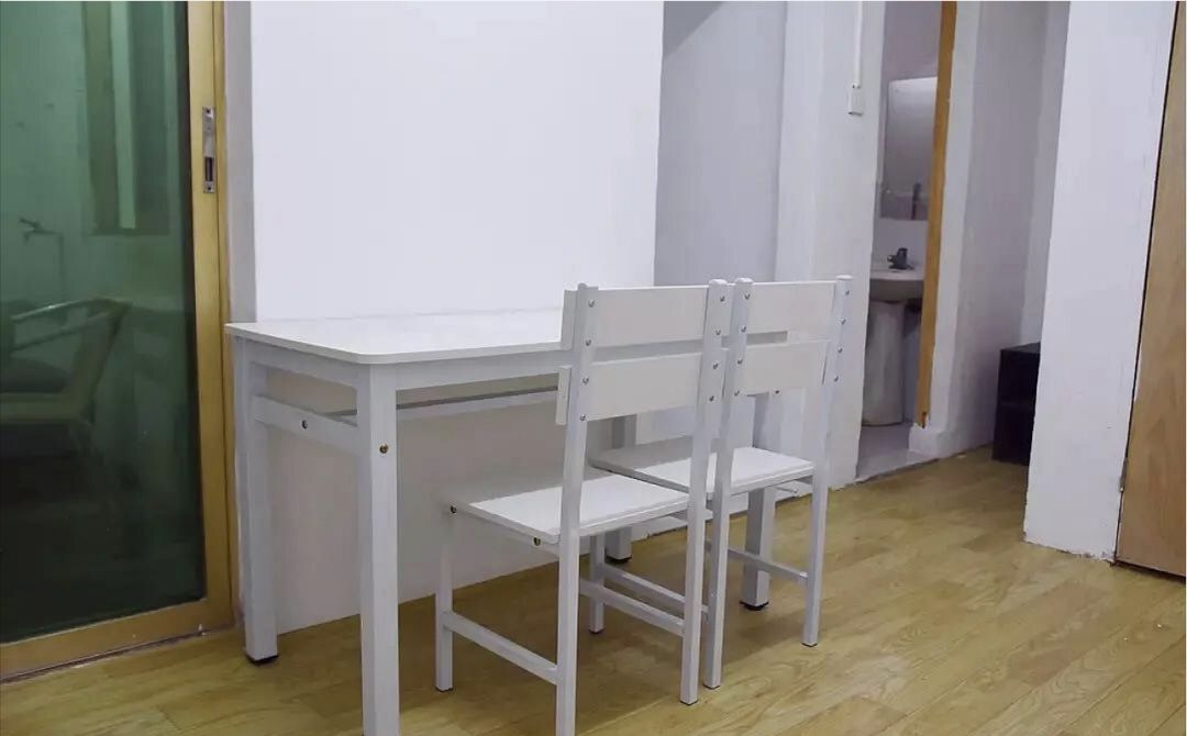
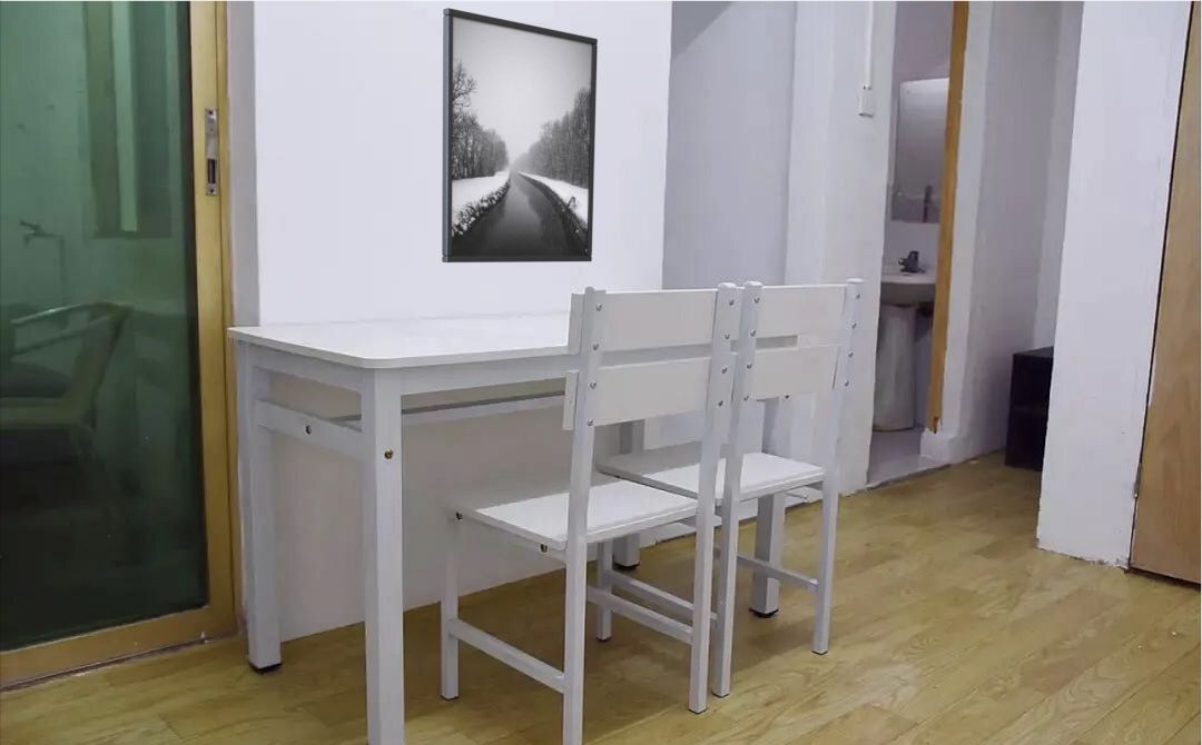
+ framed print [441,7,599,264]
